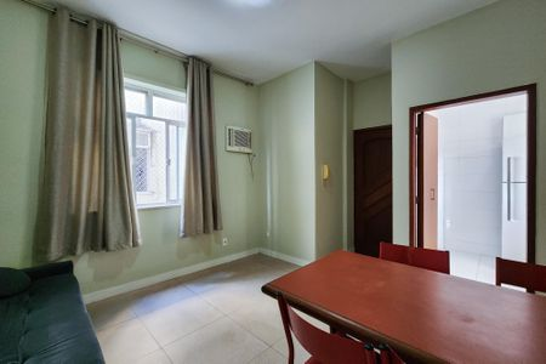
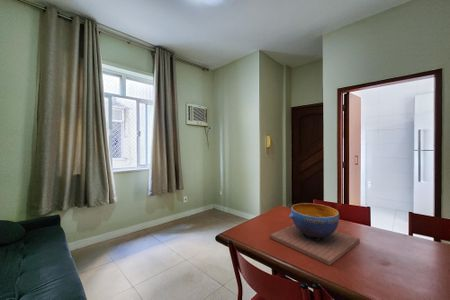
+ decorative bowl [269,202,361,266]
